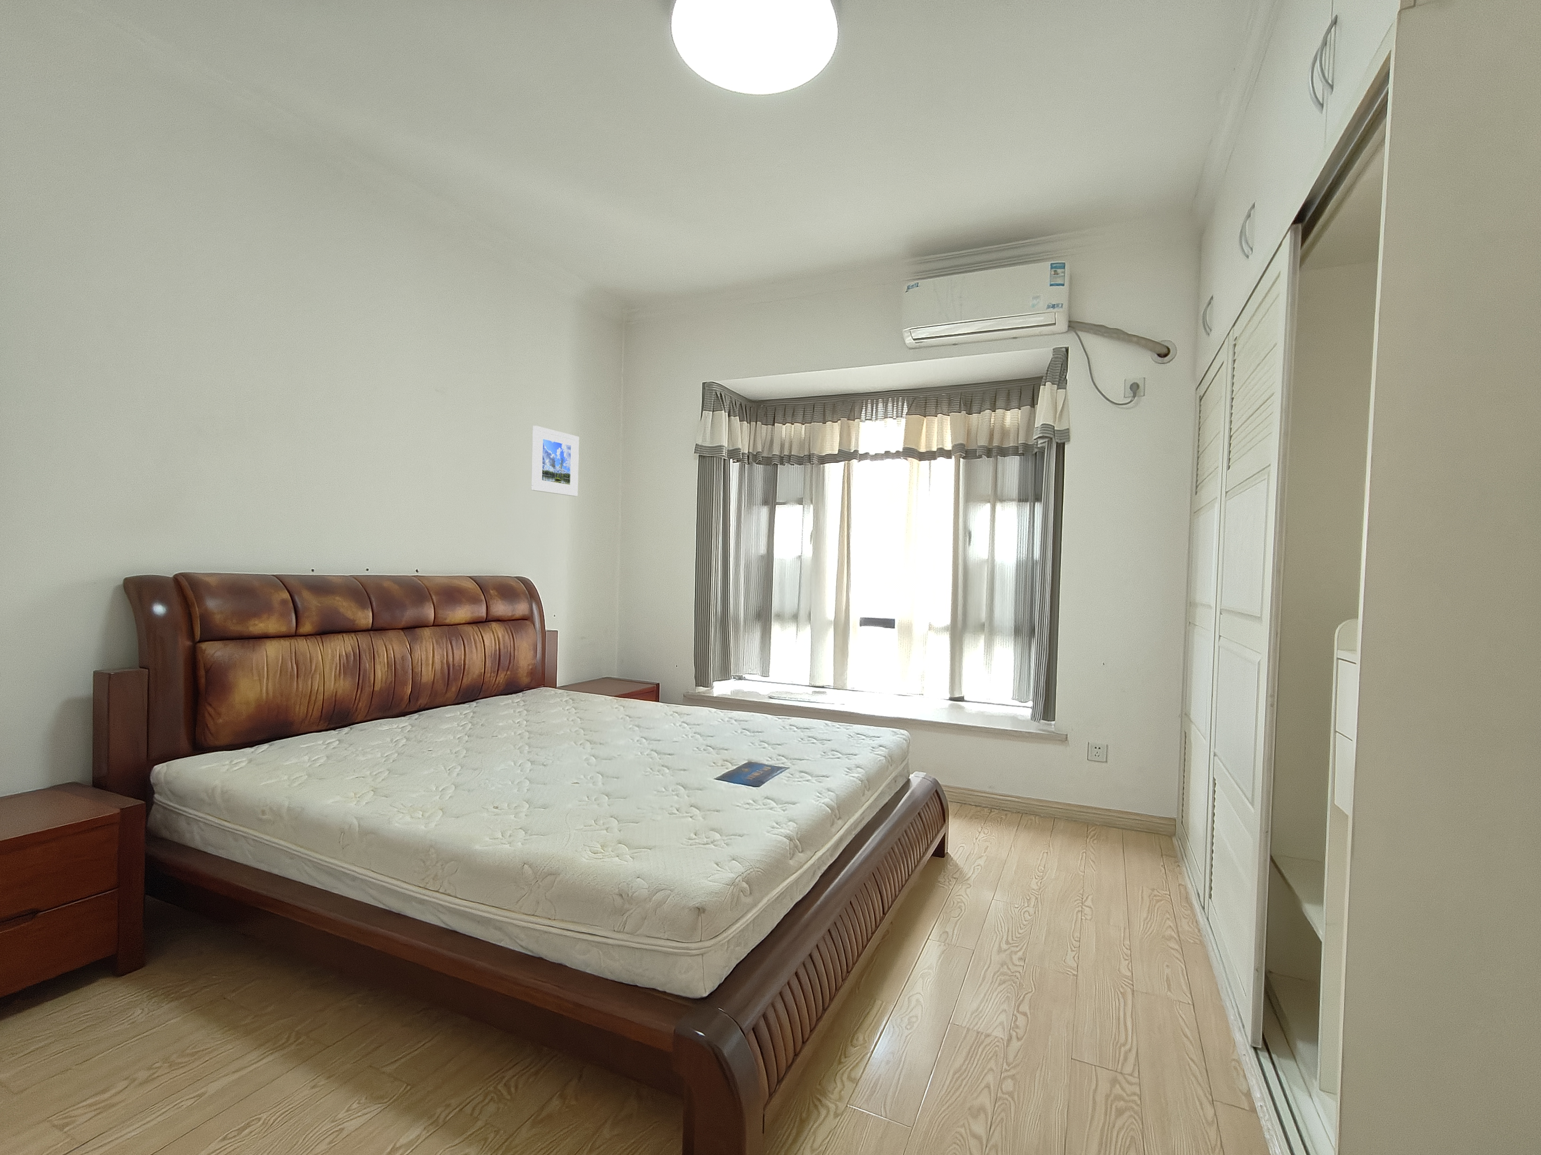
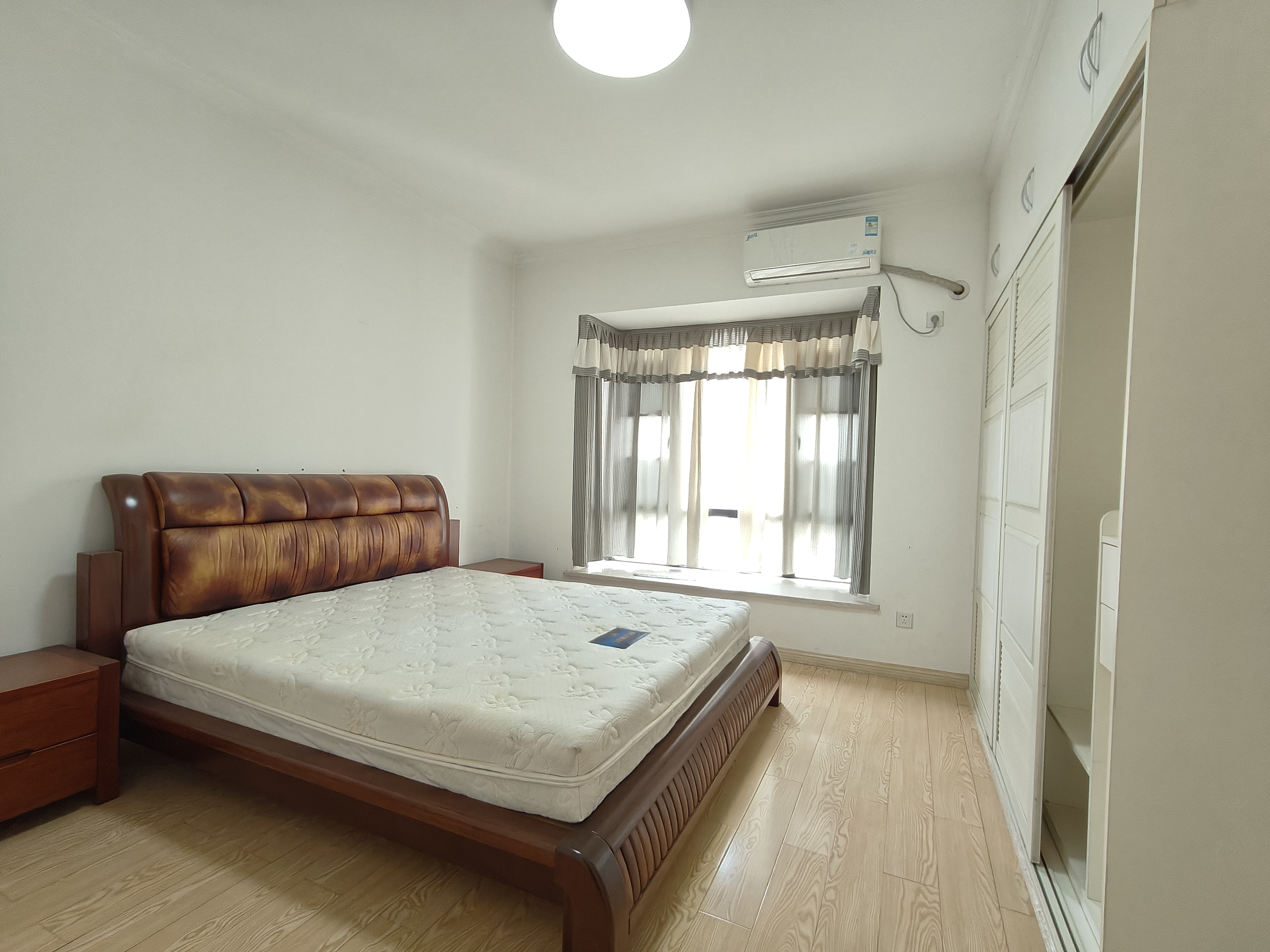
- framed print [530,425,579,497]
